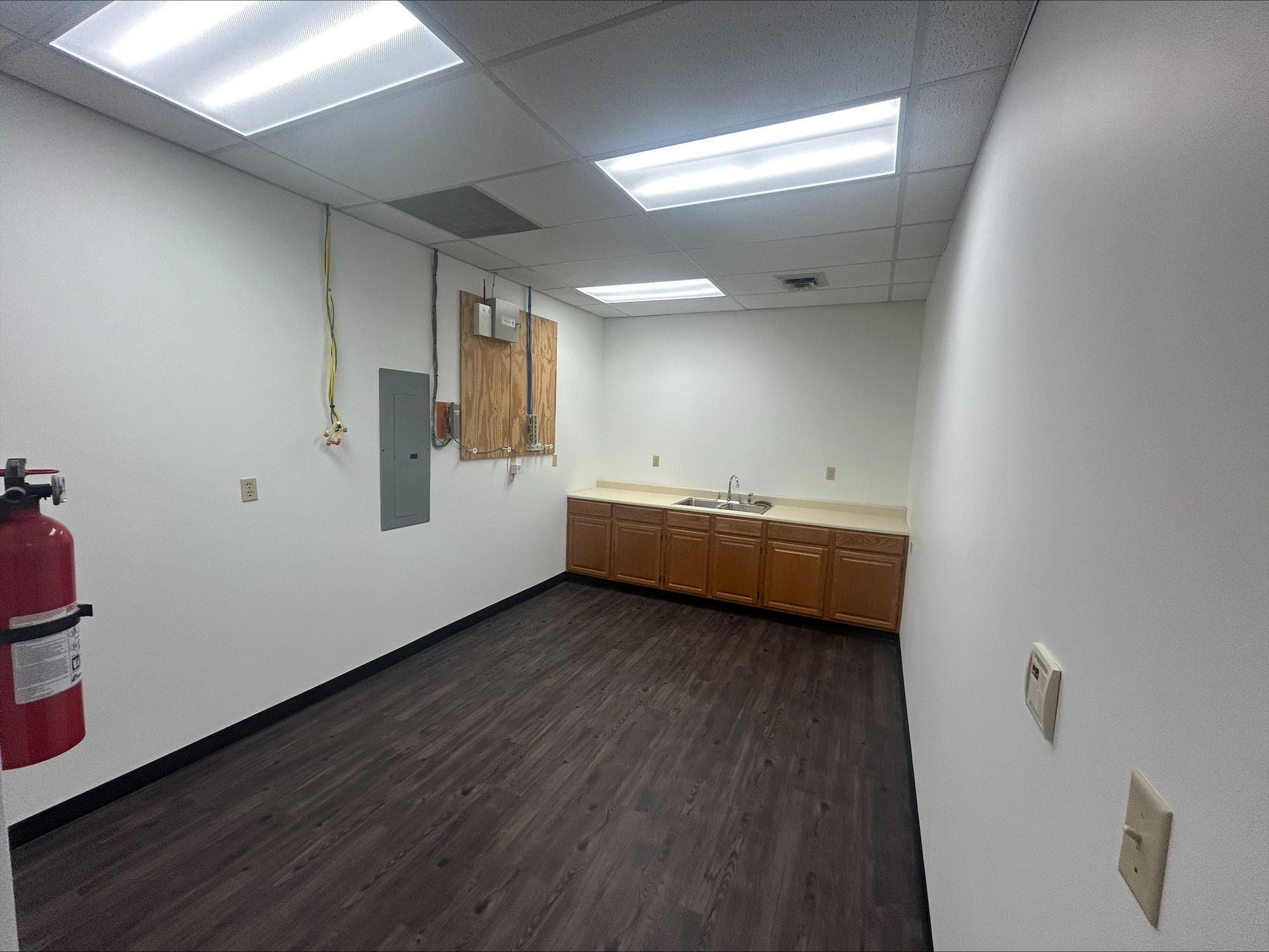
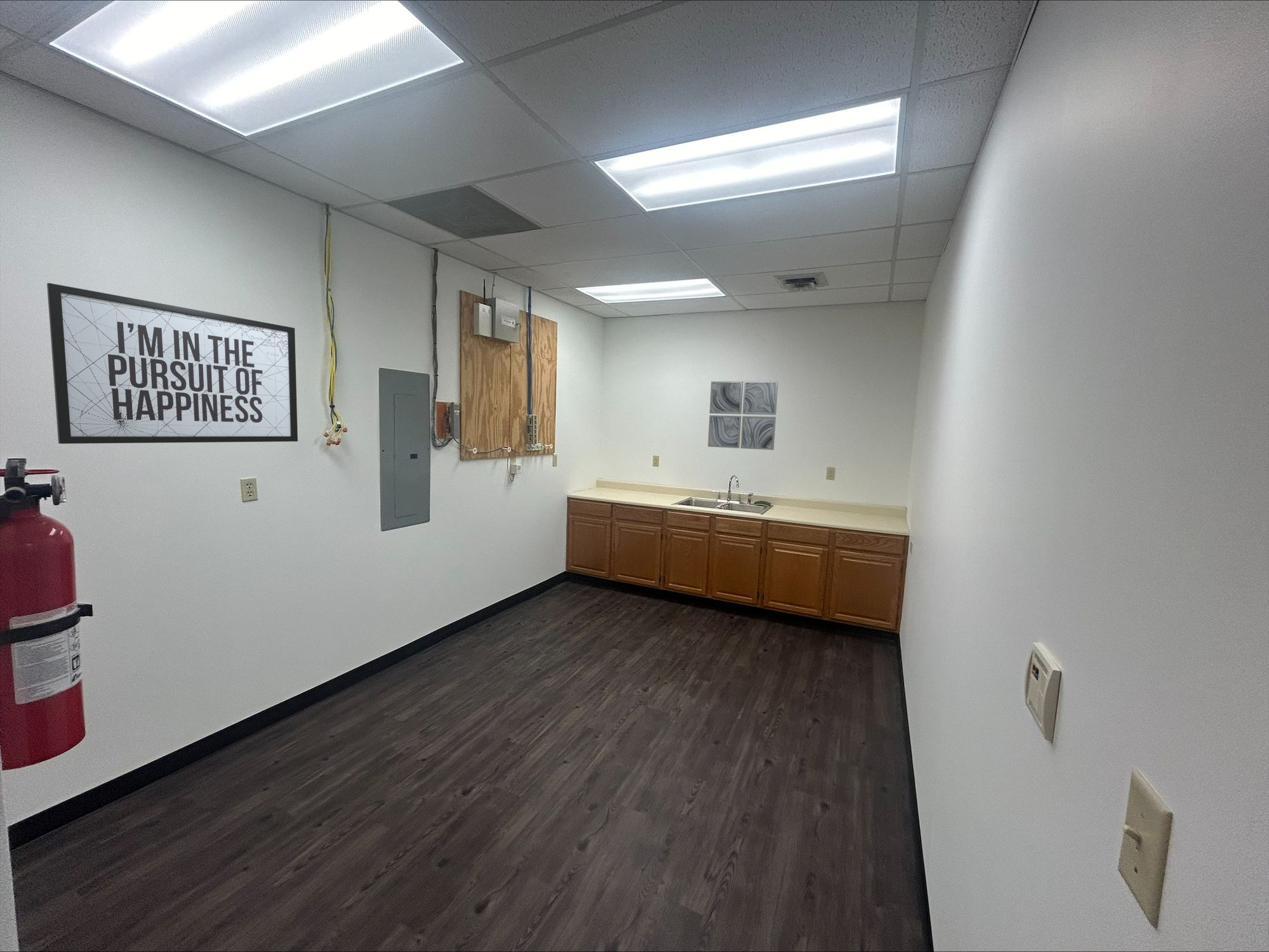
+ mirror [46,282,298,444]
+ wall art [707,381,779,451]
